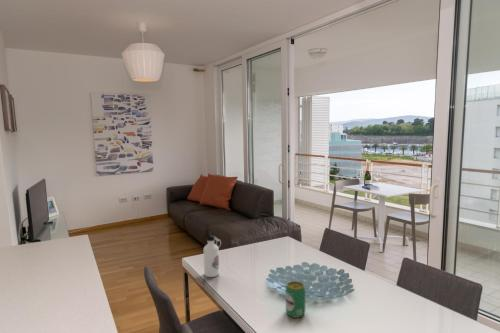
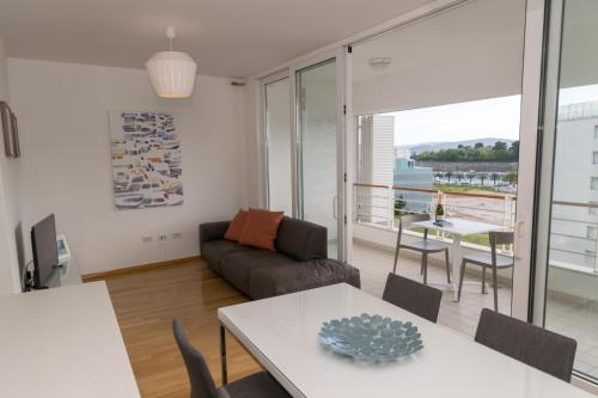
- water bottle [203,232,222,278]
- beverage can [285,280,306,319]
